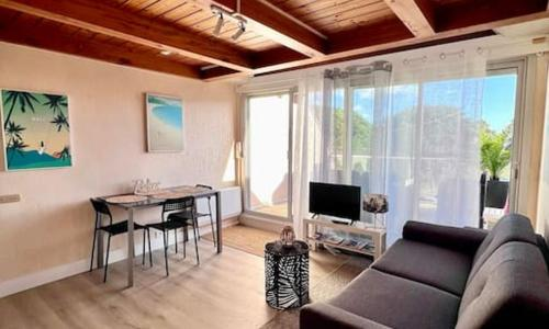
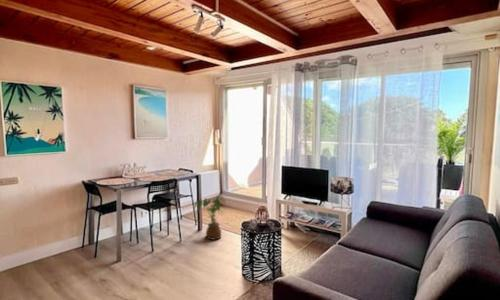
+ house plant [193,195,226,241]
